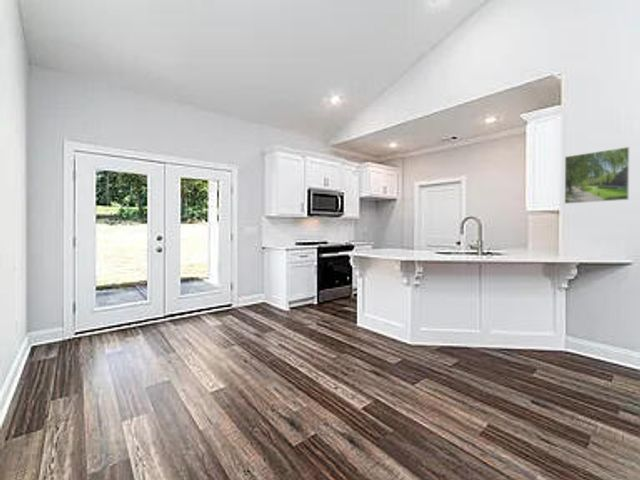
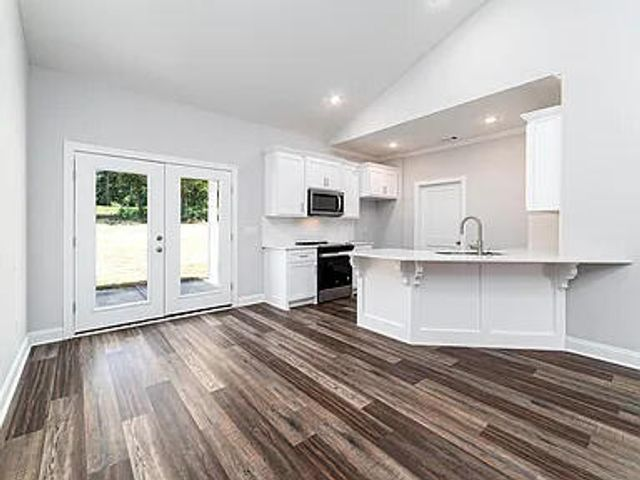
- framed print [564,146,630,205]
